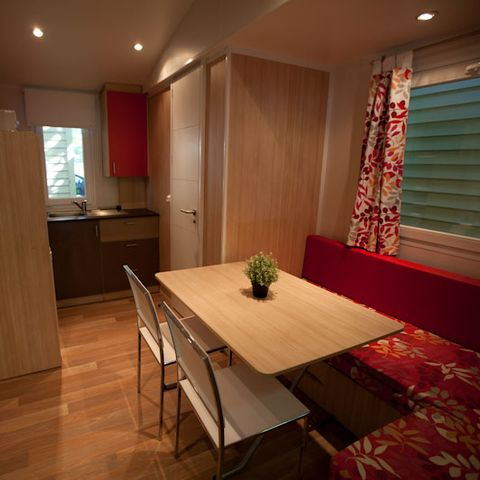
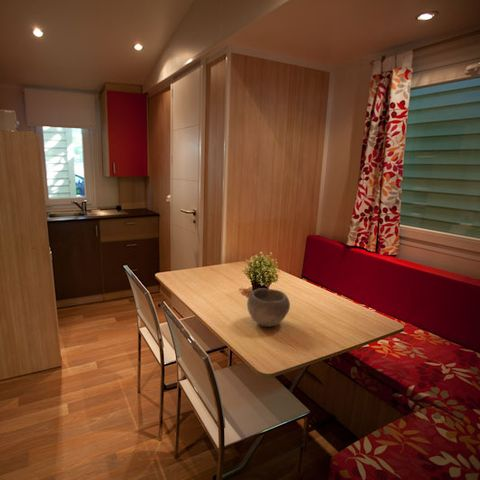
+ bowl [246,287,291,328]
